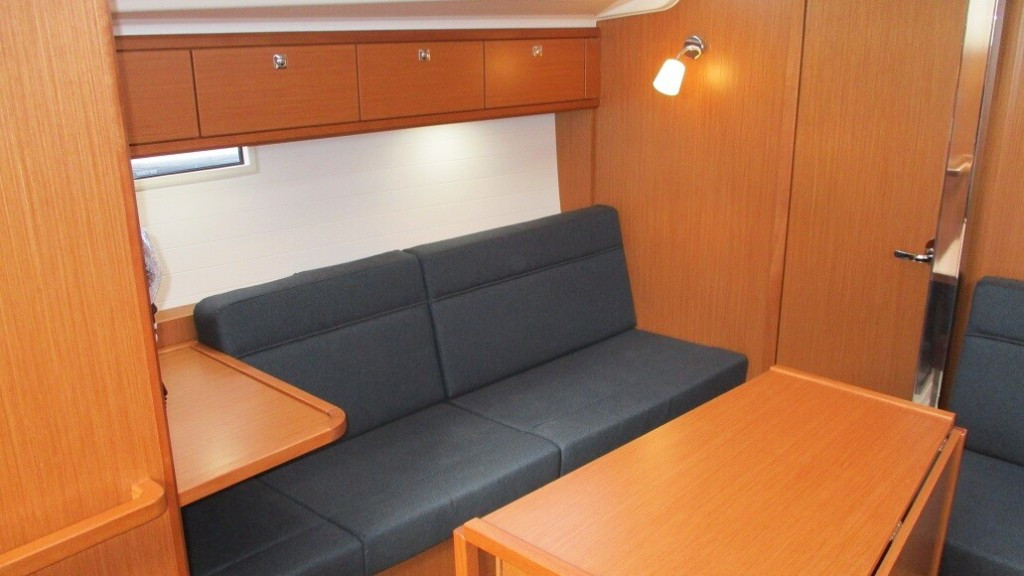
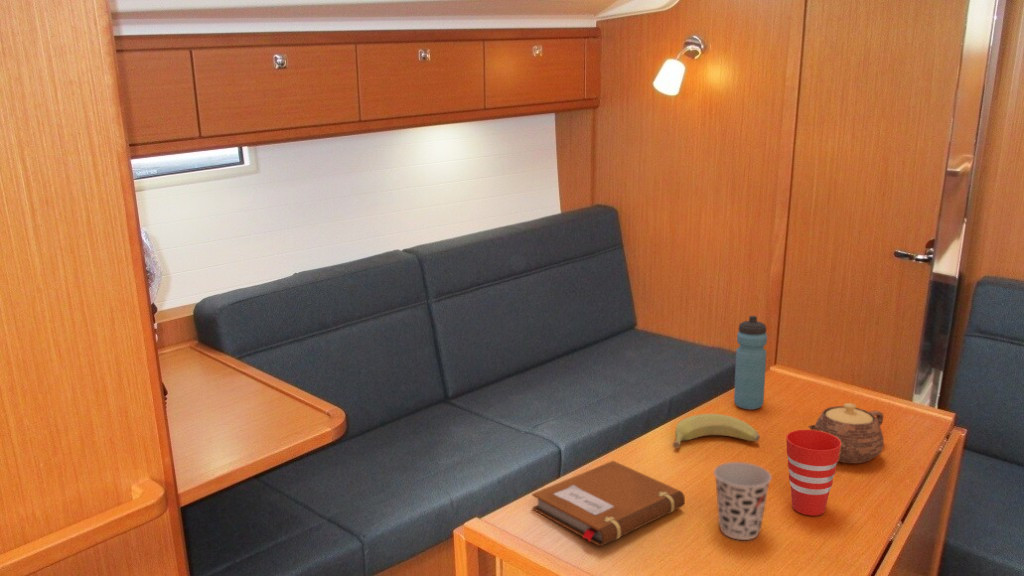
+ cup [785,429,841,517]
+ water bottle [733,315,768,411]
+ notebook [531,460,686,547]
+ cup [713,461,772,541]
+ banana [672,413,761,449]
+ teapot [807,402,885,465]
